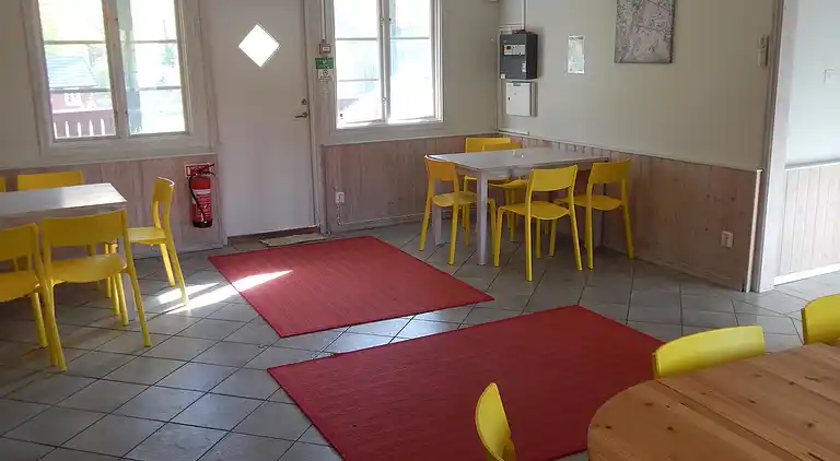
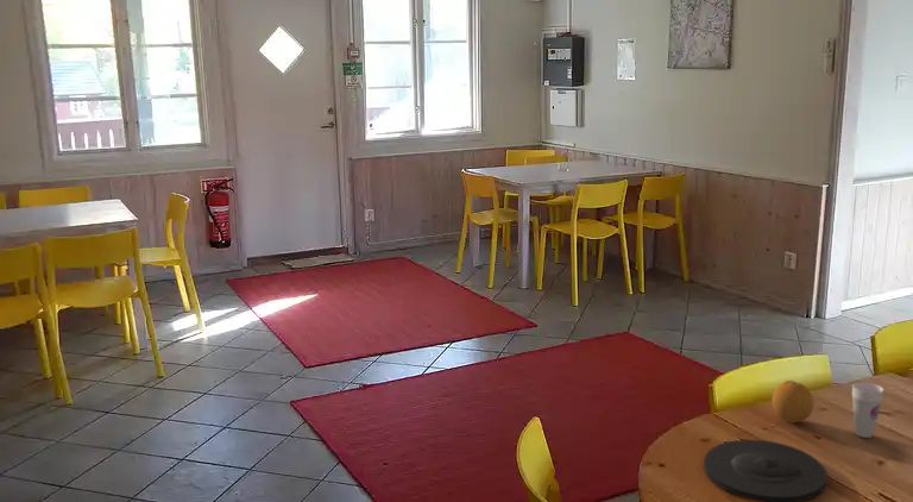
+ fruit [772,379,816,423]
+ plate [703,439,829,502]
+ cup [851,382,886,439]
